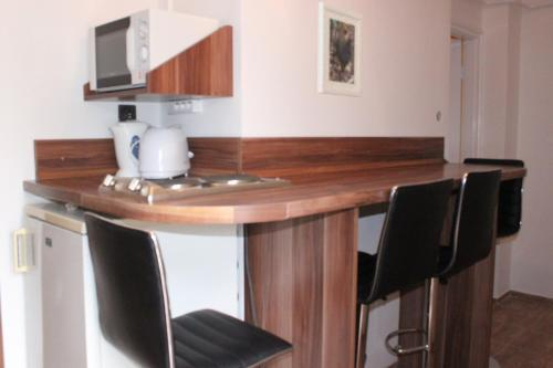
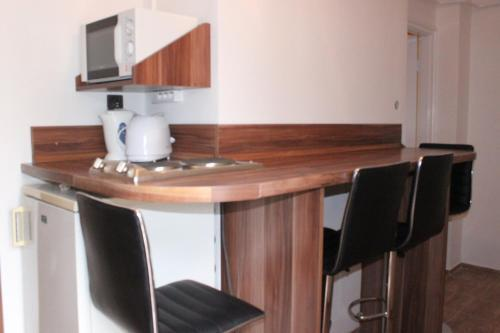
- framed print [317,1,364,98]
